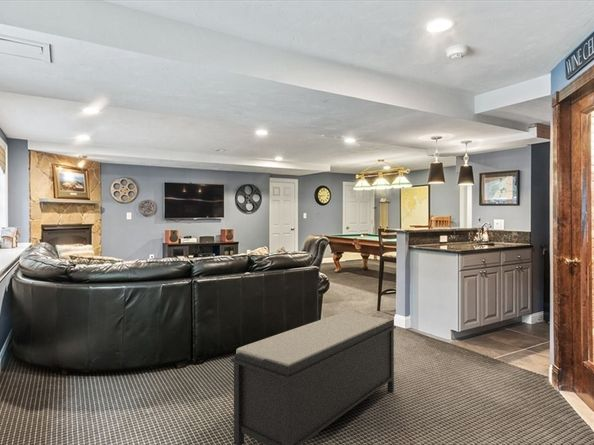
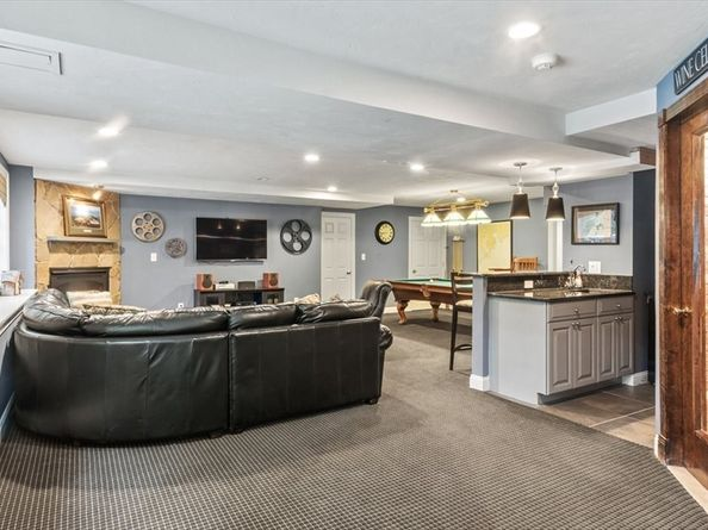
- bench [230,311,397,445]
